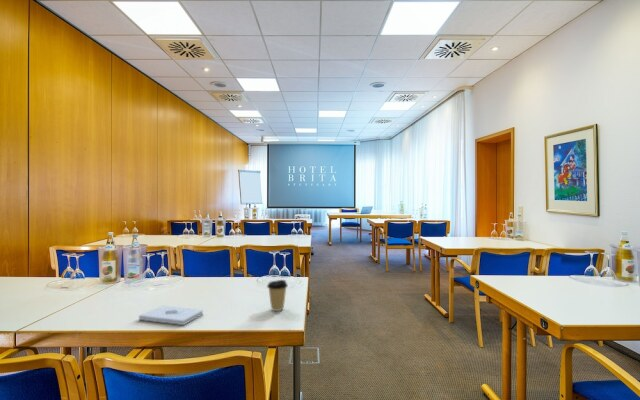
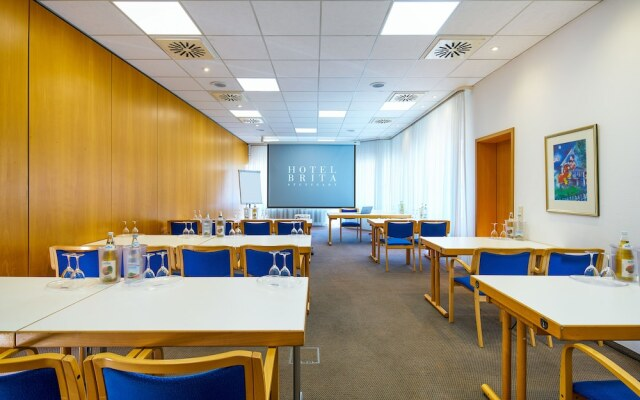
- notepad [138,305,204,326]
- coffee cup [266,279,289,312]
